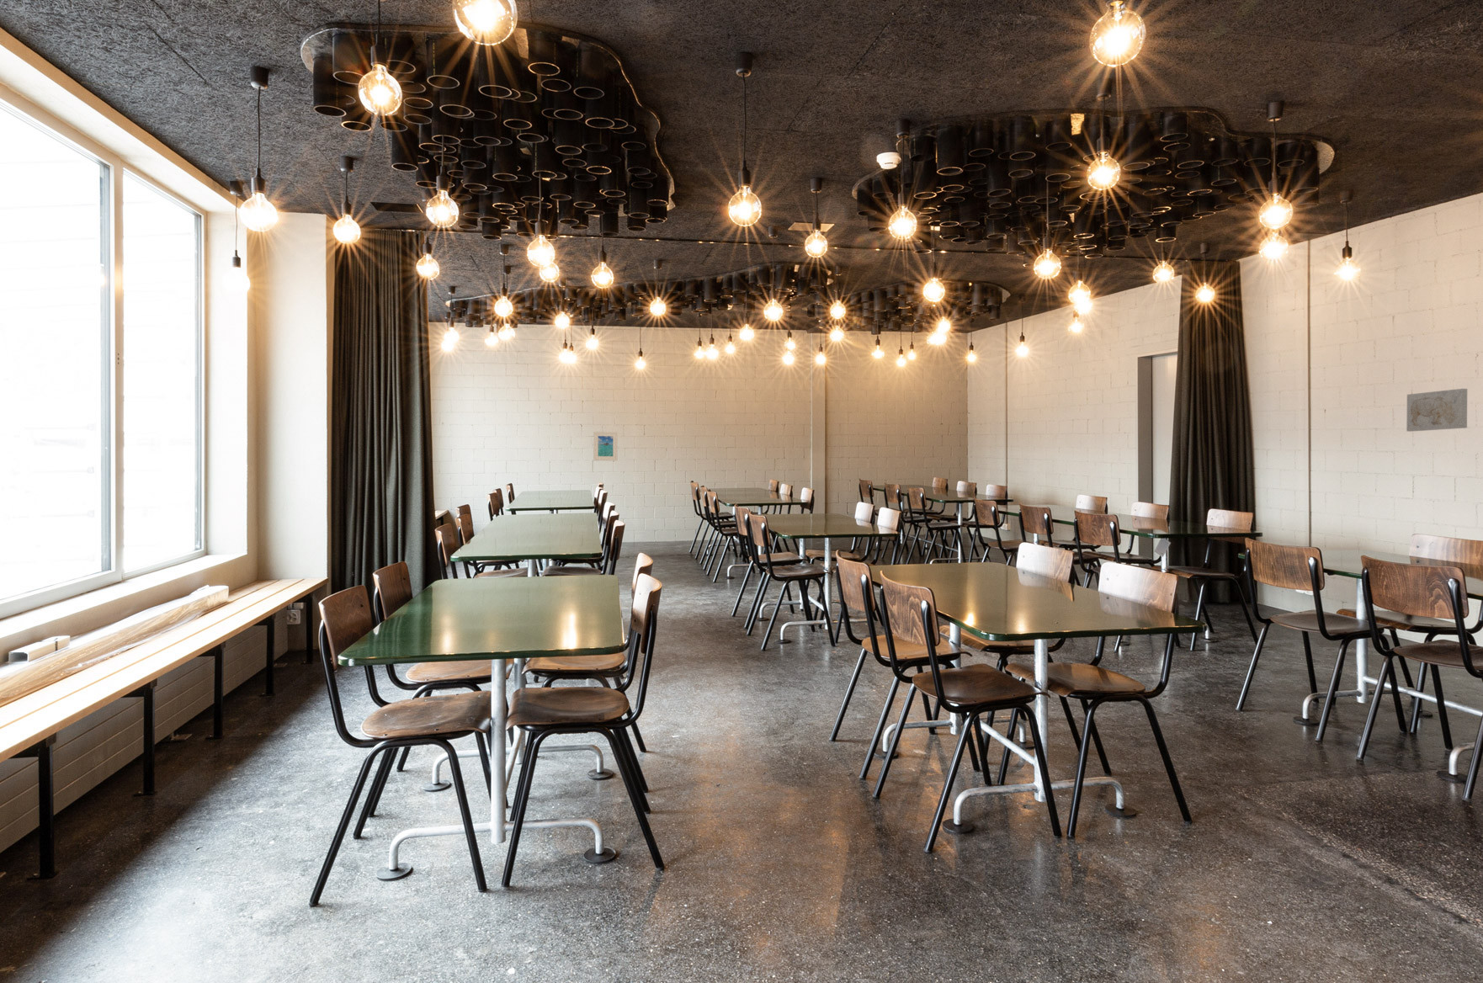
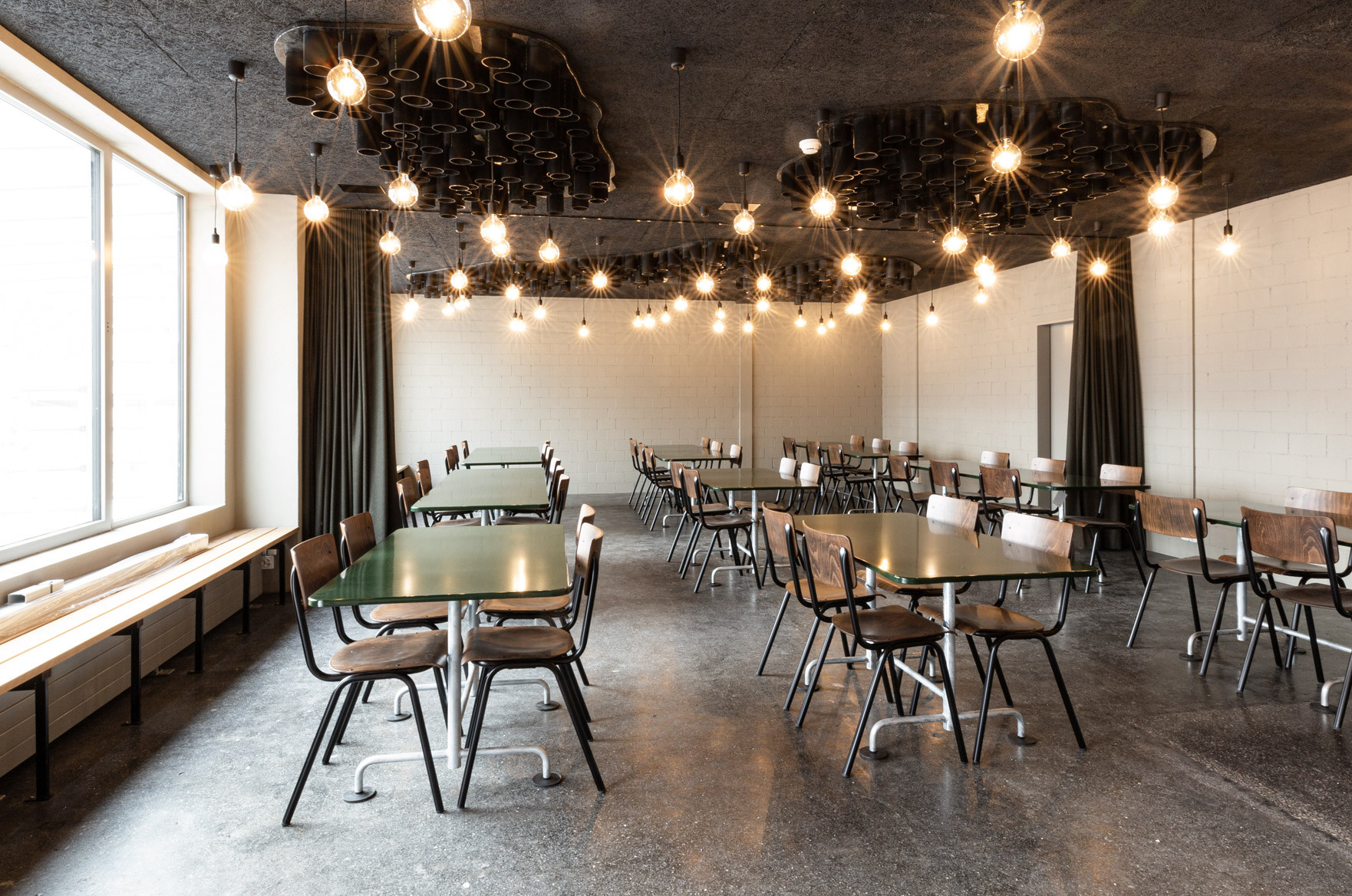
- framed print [592,431,619,461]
- wall art [1405,388,1468,432]
